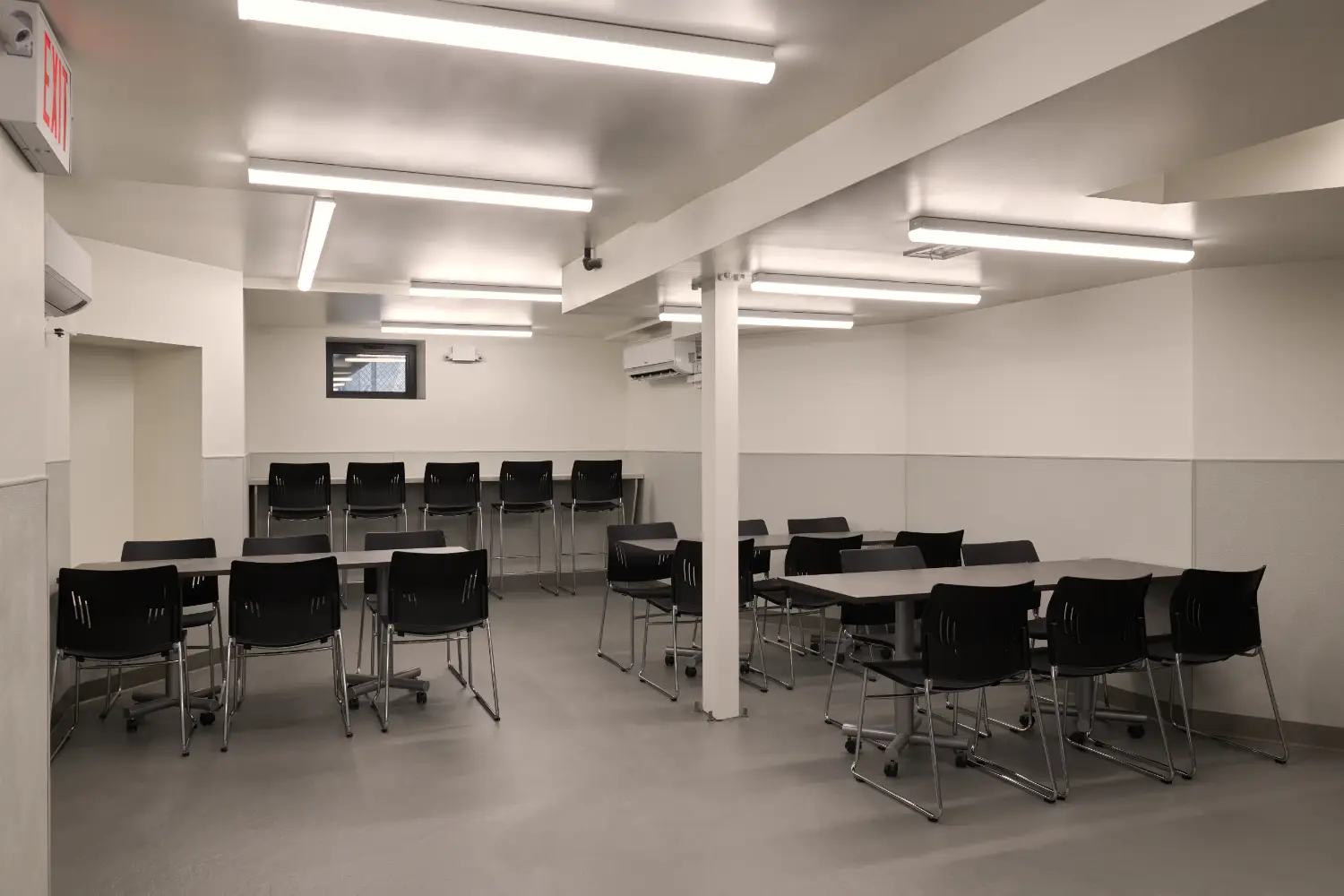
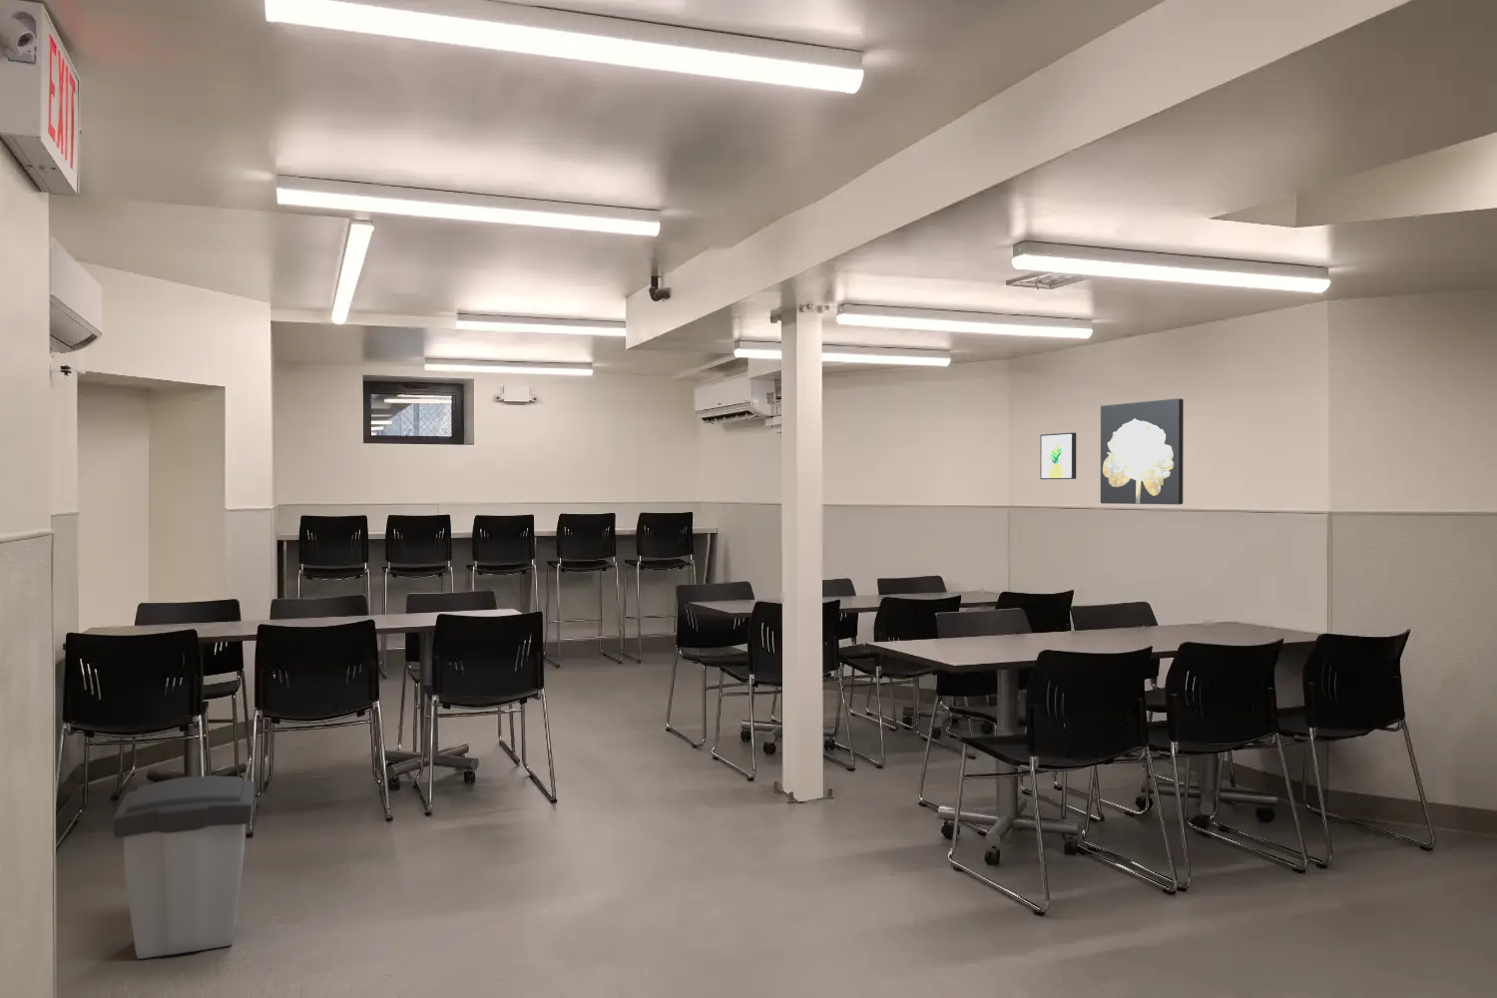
+ wall art [1099,398,1185,505]
+ wall art [1039,431,1077,480]
+ trash can [111,774,255,960]
